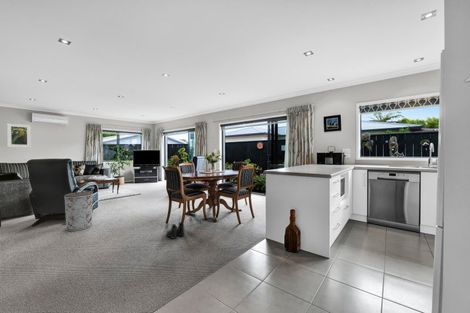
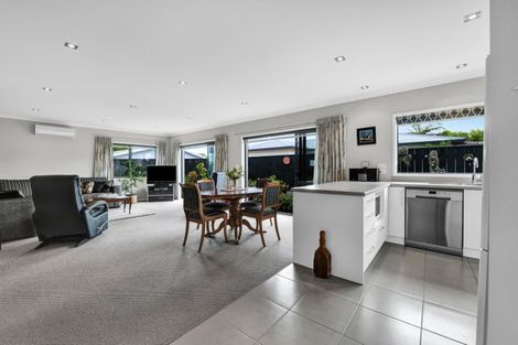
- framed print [6,122,32,148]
- boots [165,221,185,240]
- trash can [63,191,94,232]
